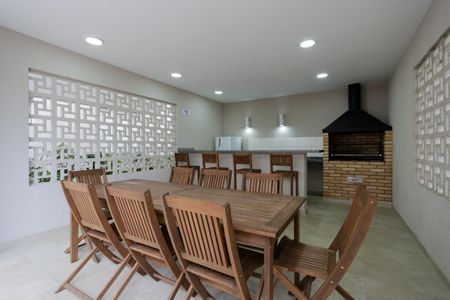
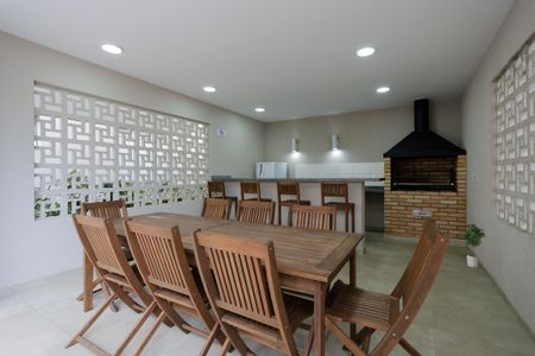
+ potted plant [464,223,486,268]
